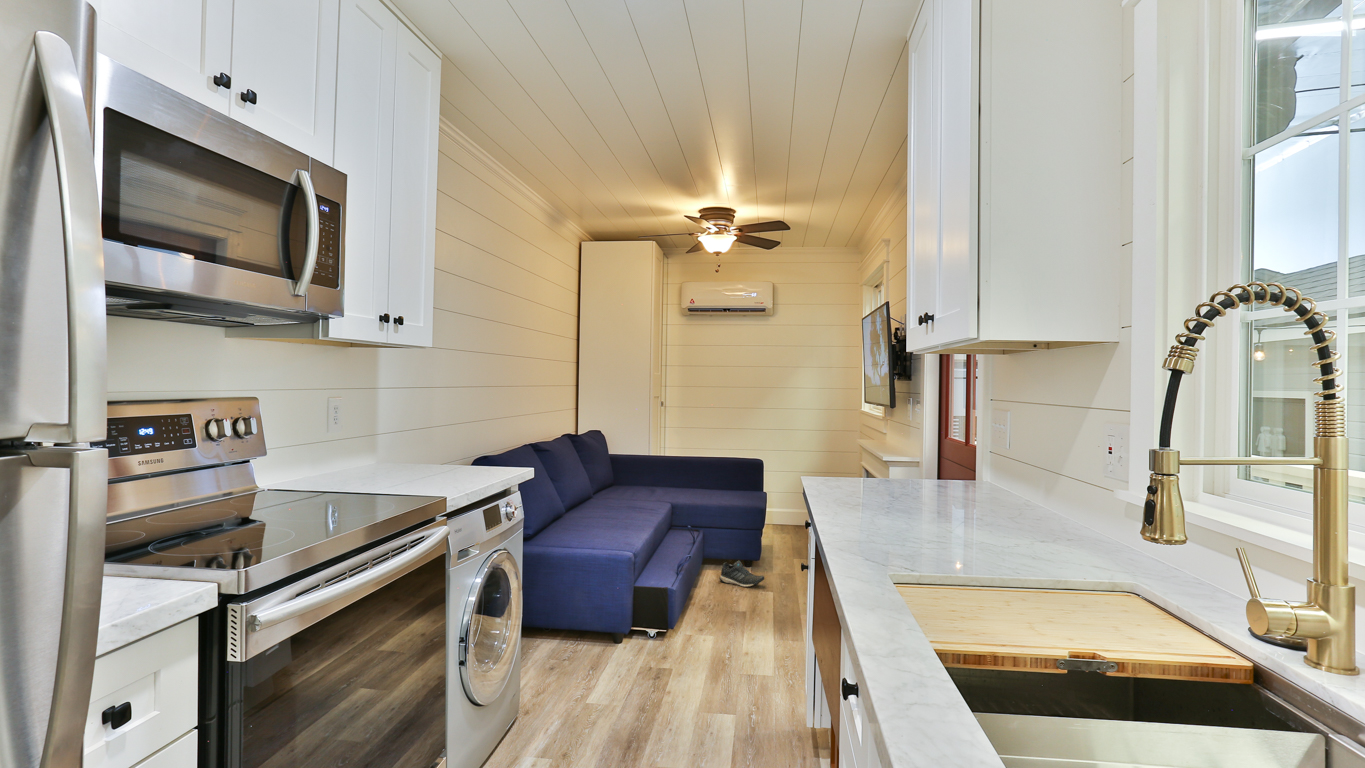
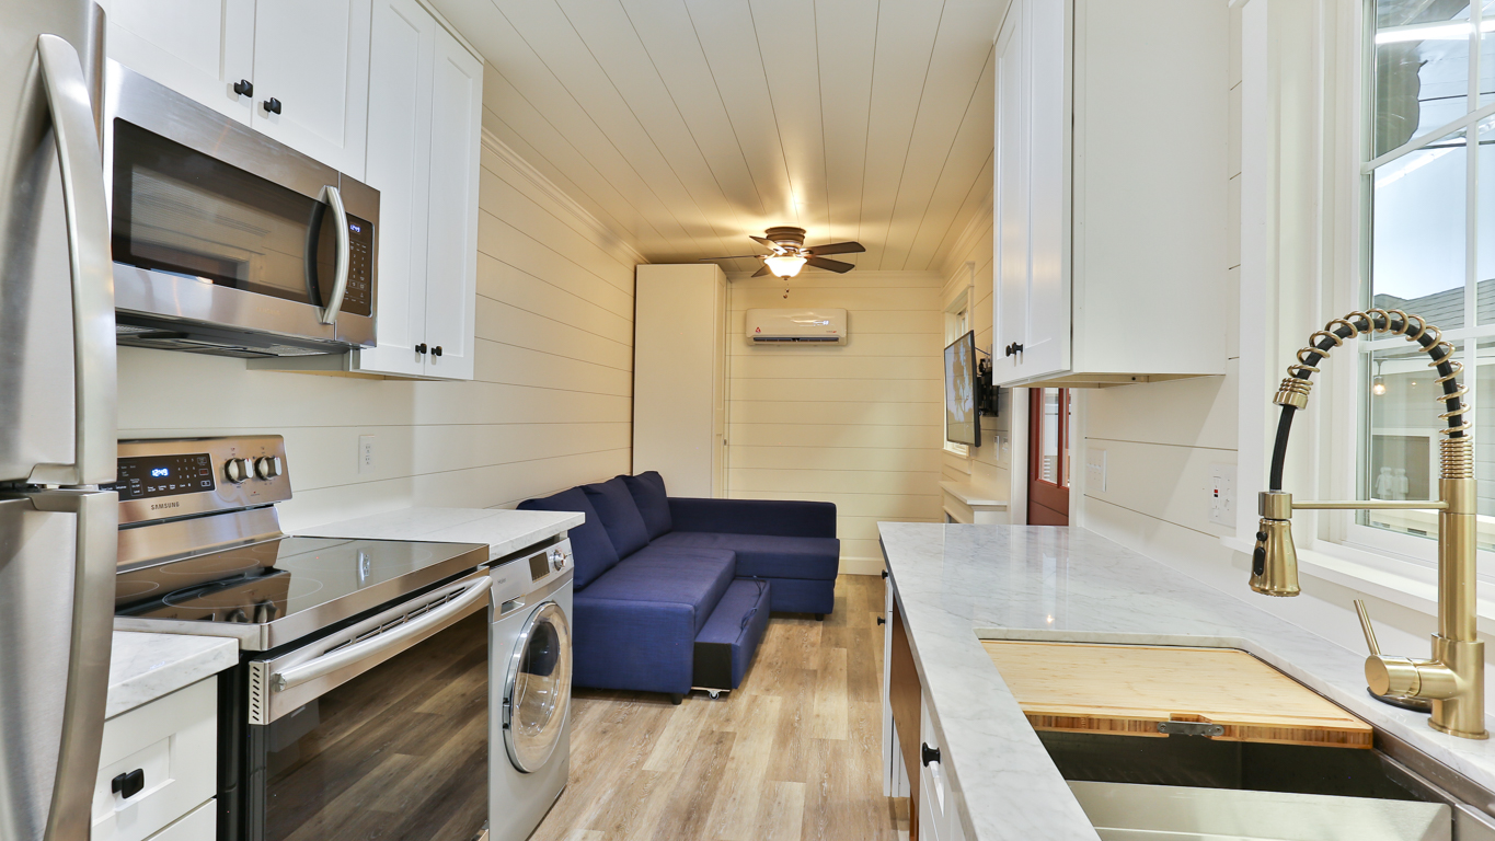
- shoe [718,560,765,588]
